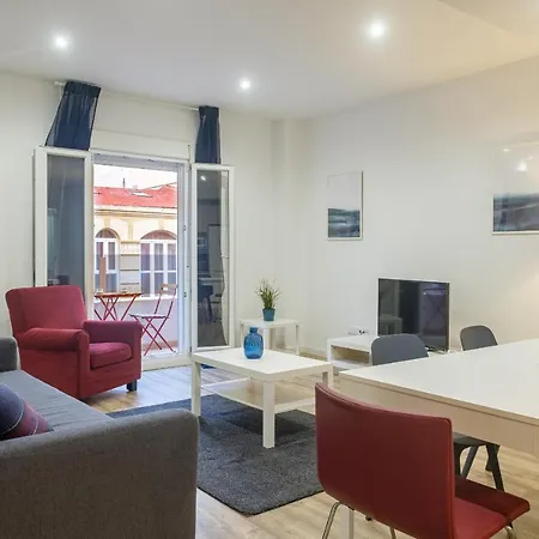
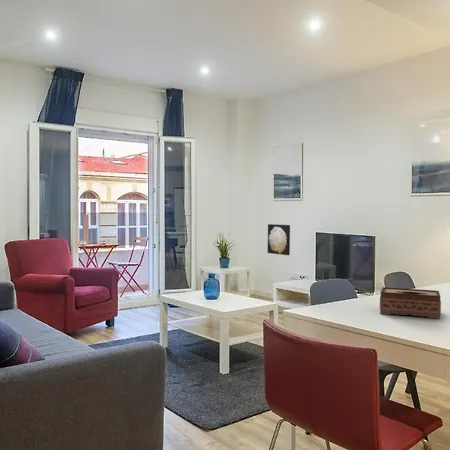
+ tissue box [379,286,442,320]
+ wall art [267,223,291,256]
